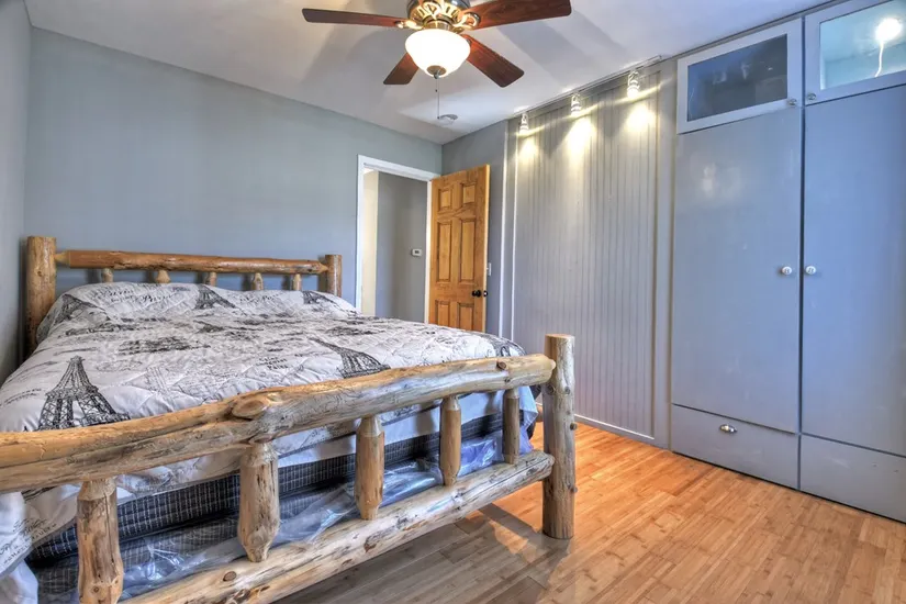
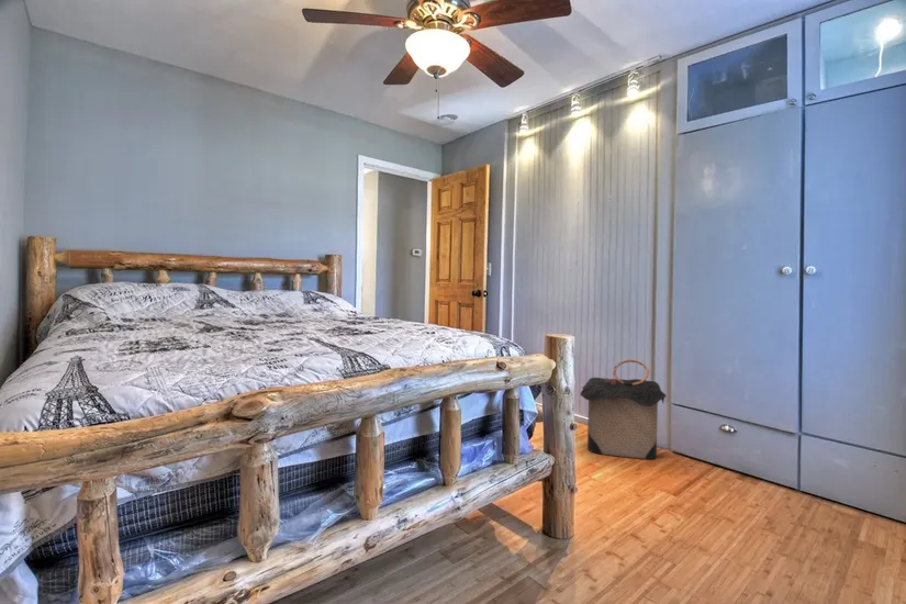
+ laundry hamper [579,358,668,460]
